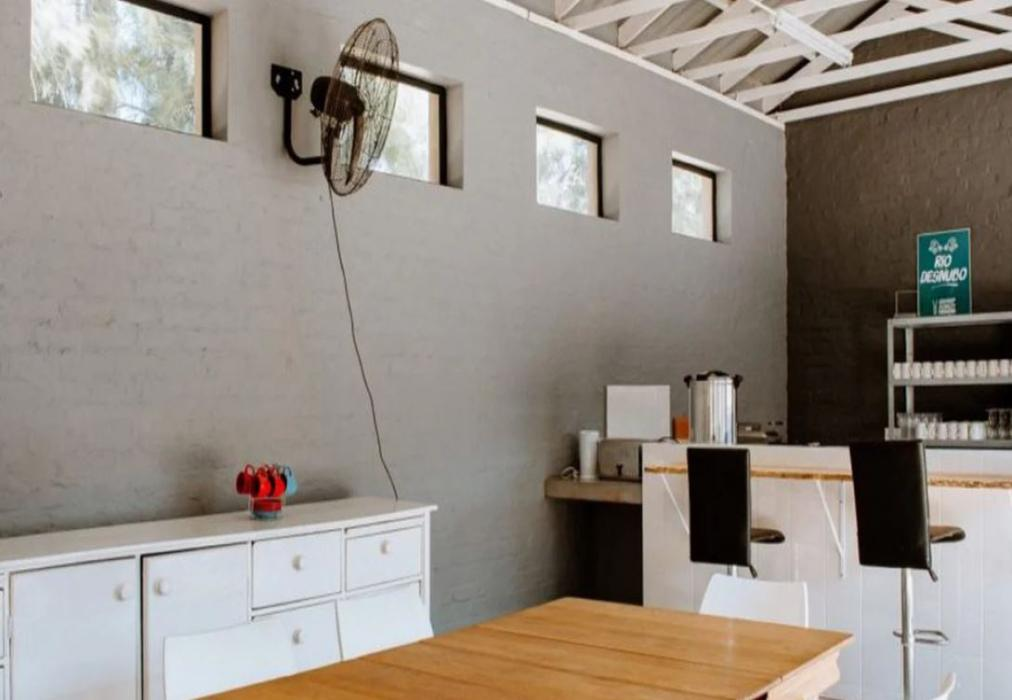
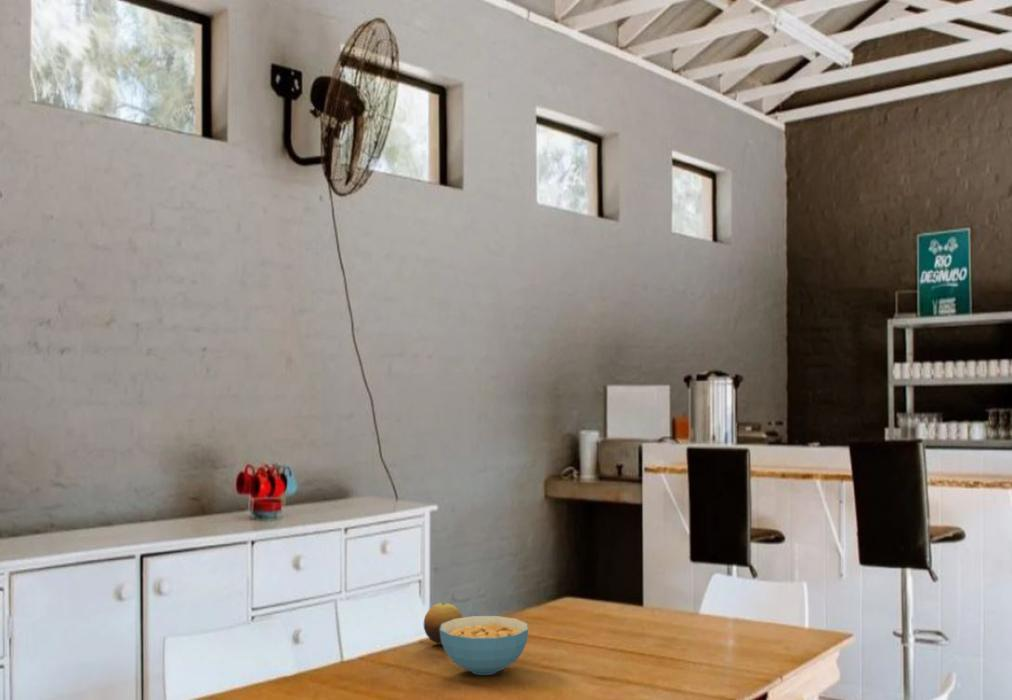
+ fruit [423,602,464,645]
+ cereal bowl [440,615,529,676]
